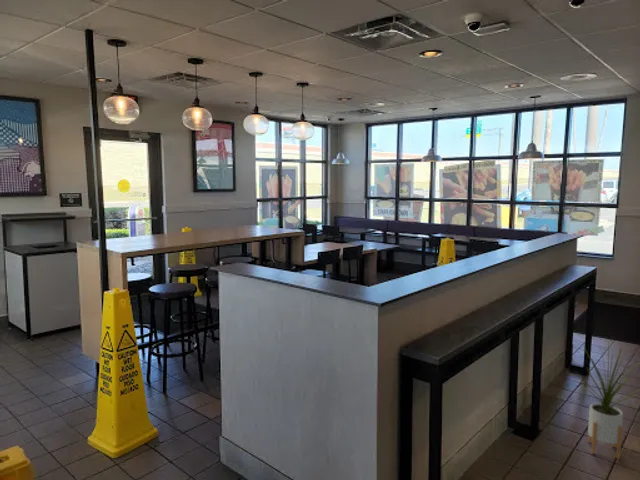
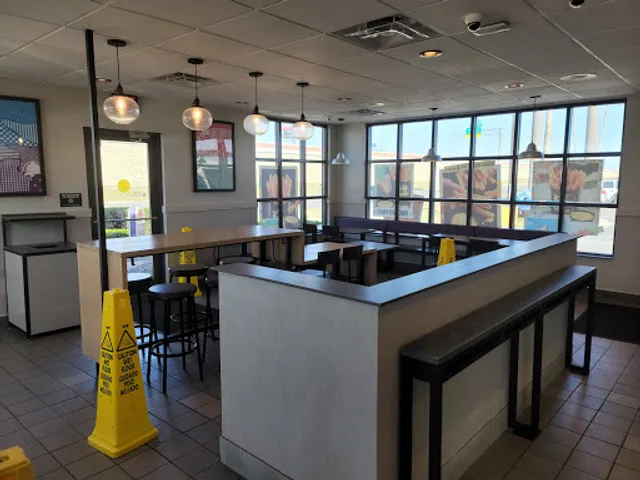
- house plant [574,342,640,460]
